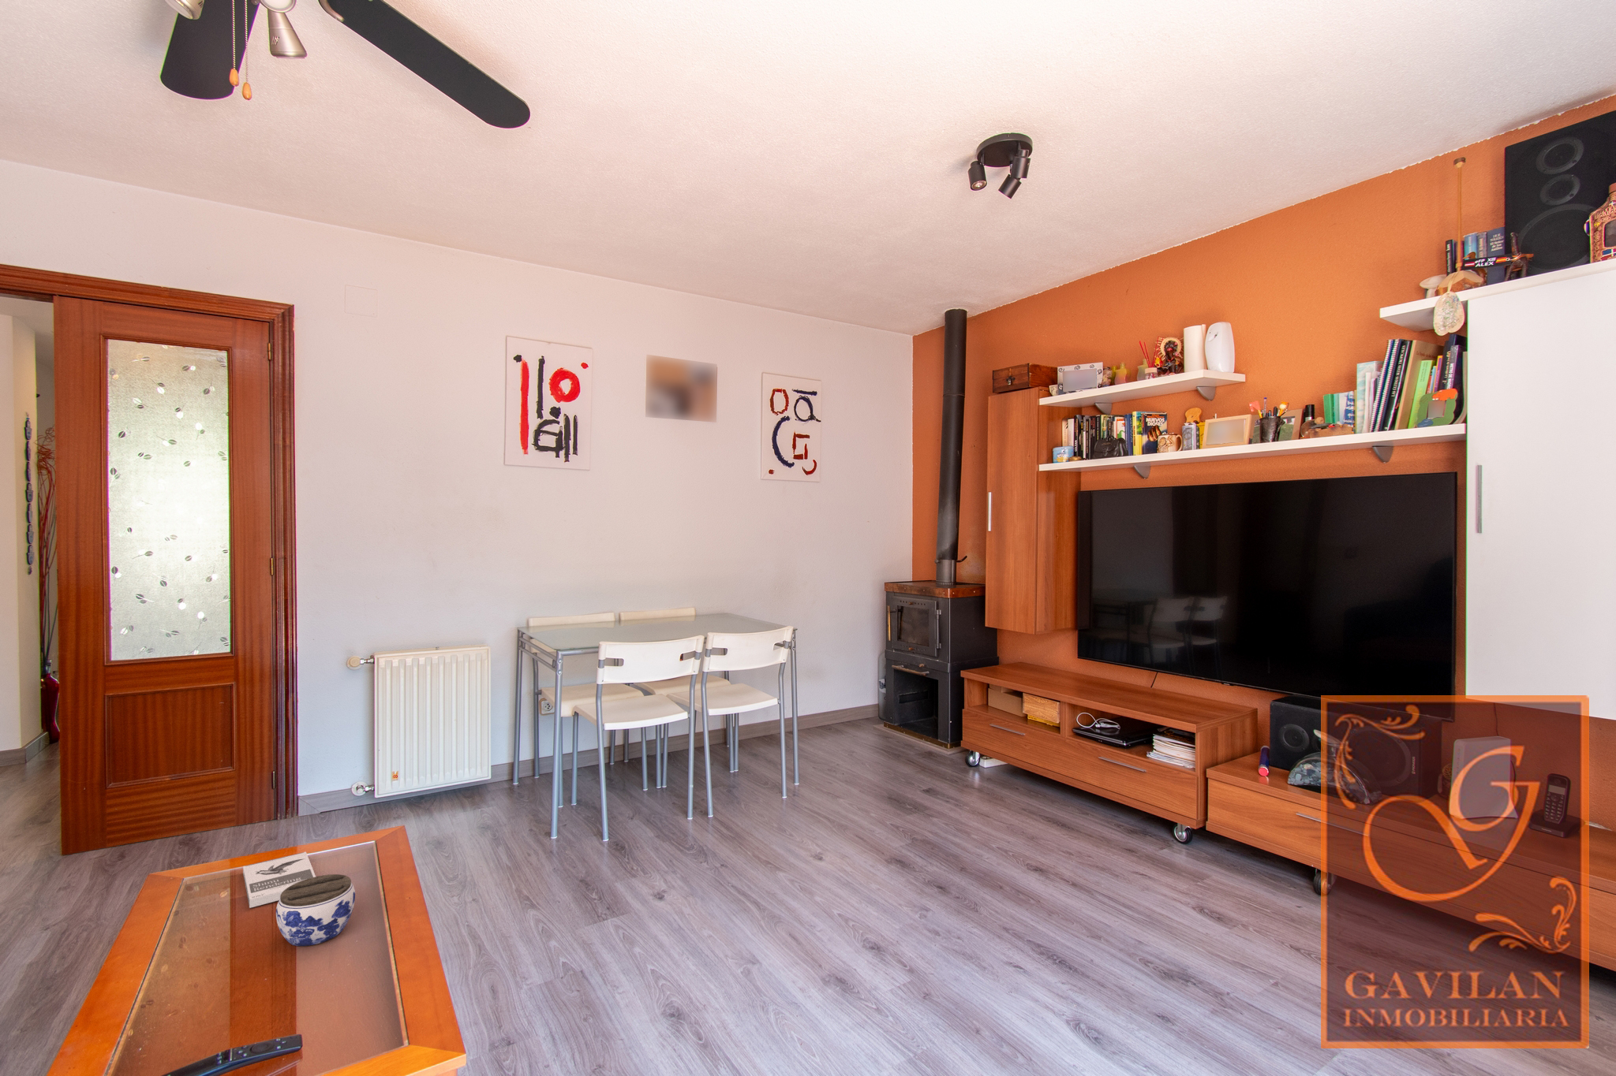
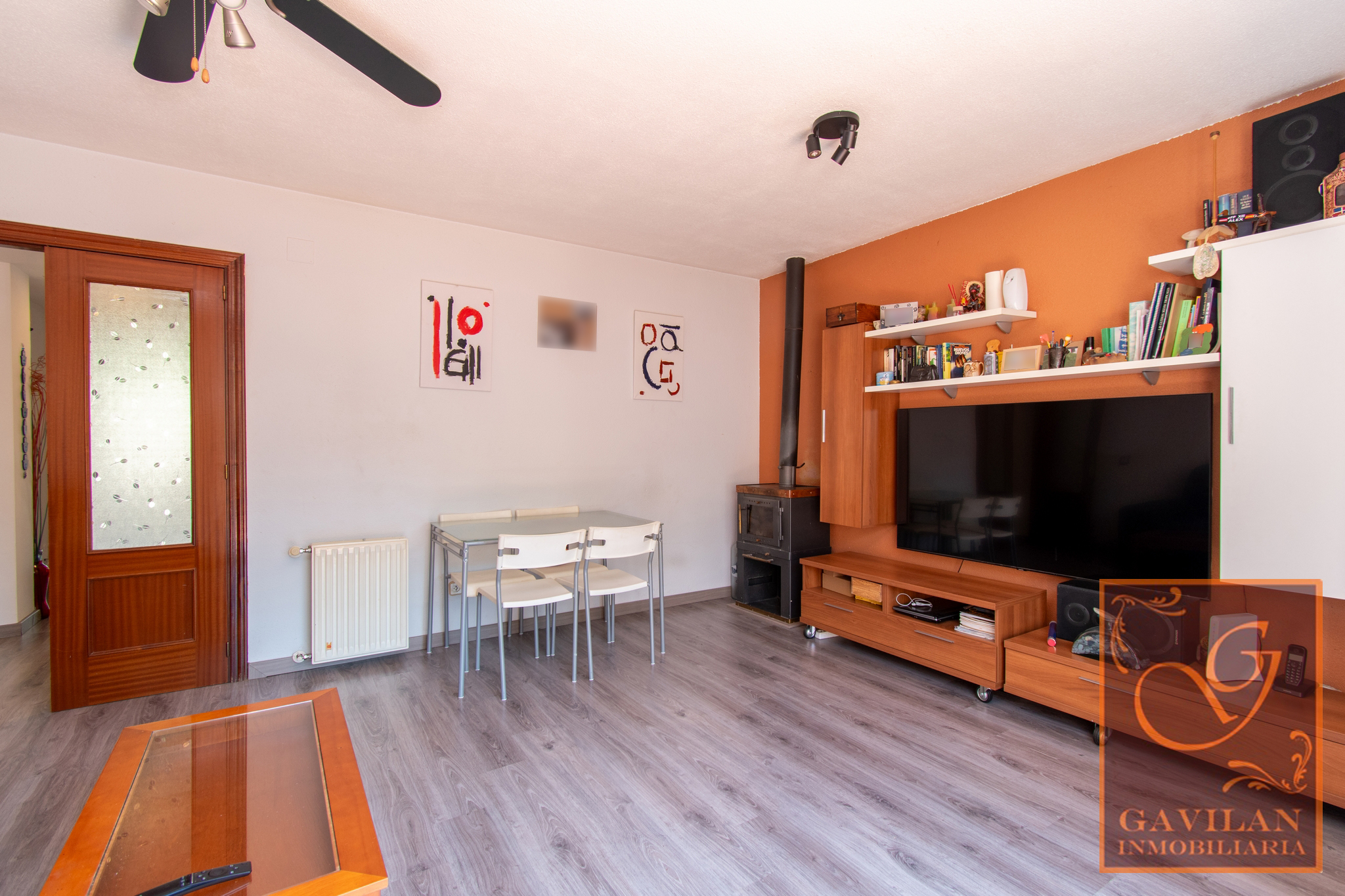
- book [243,851,316,908]
- jar [275,873,356,946]
